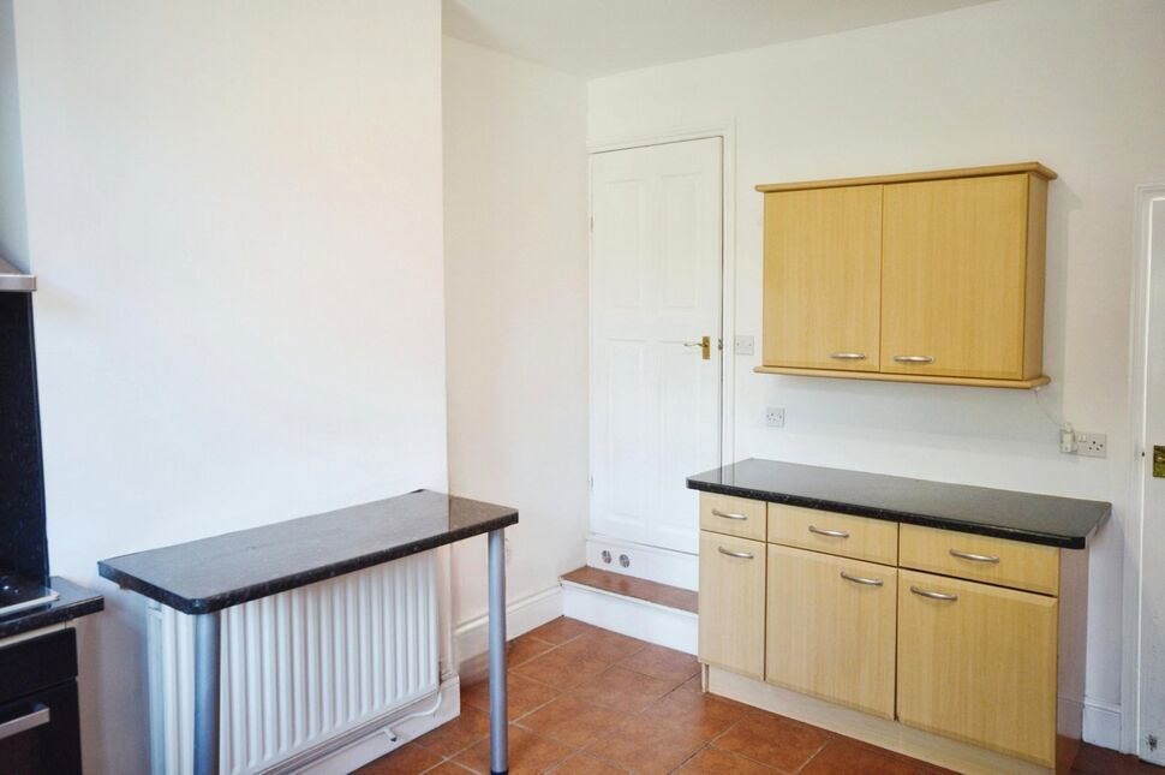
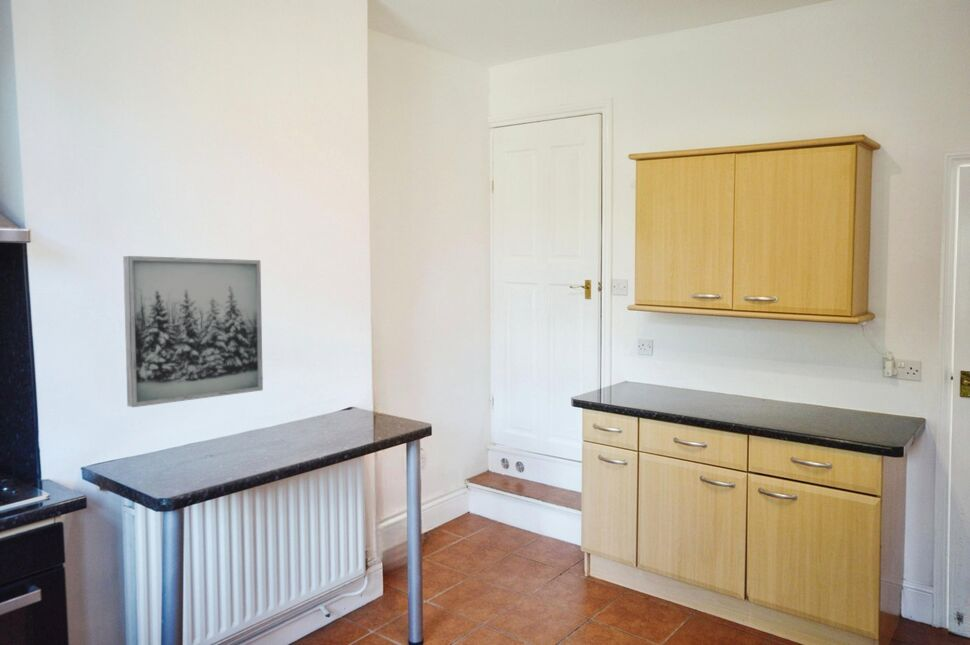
+ wall art [122,255,264,408]
